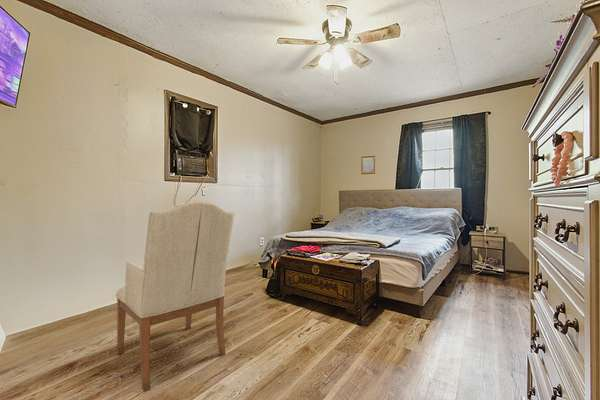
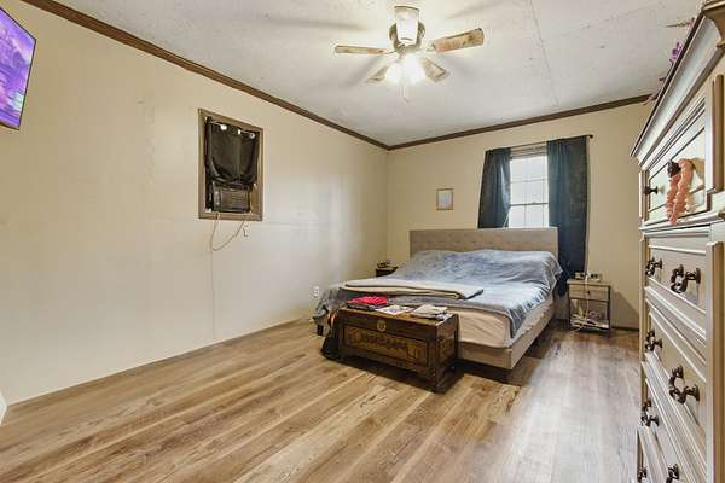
- chair [114,199,236,393]
